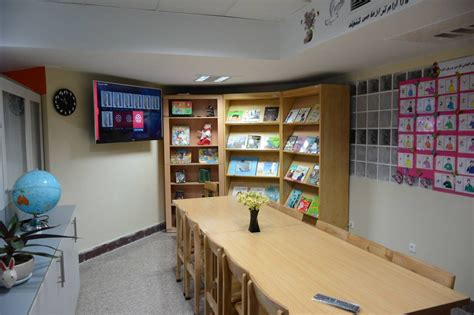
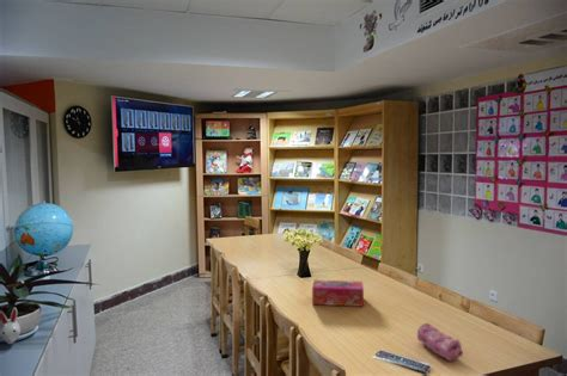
+ pencil case [416,322,464,362]
+ tissue box [311,279,365,308]
